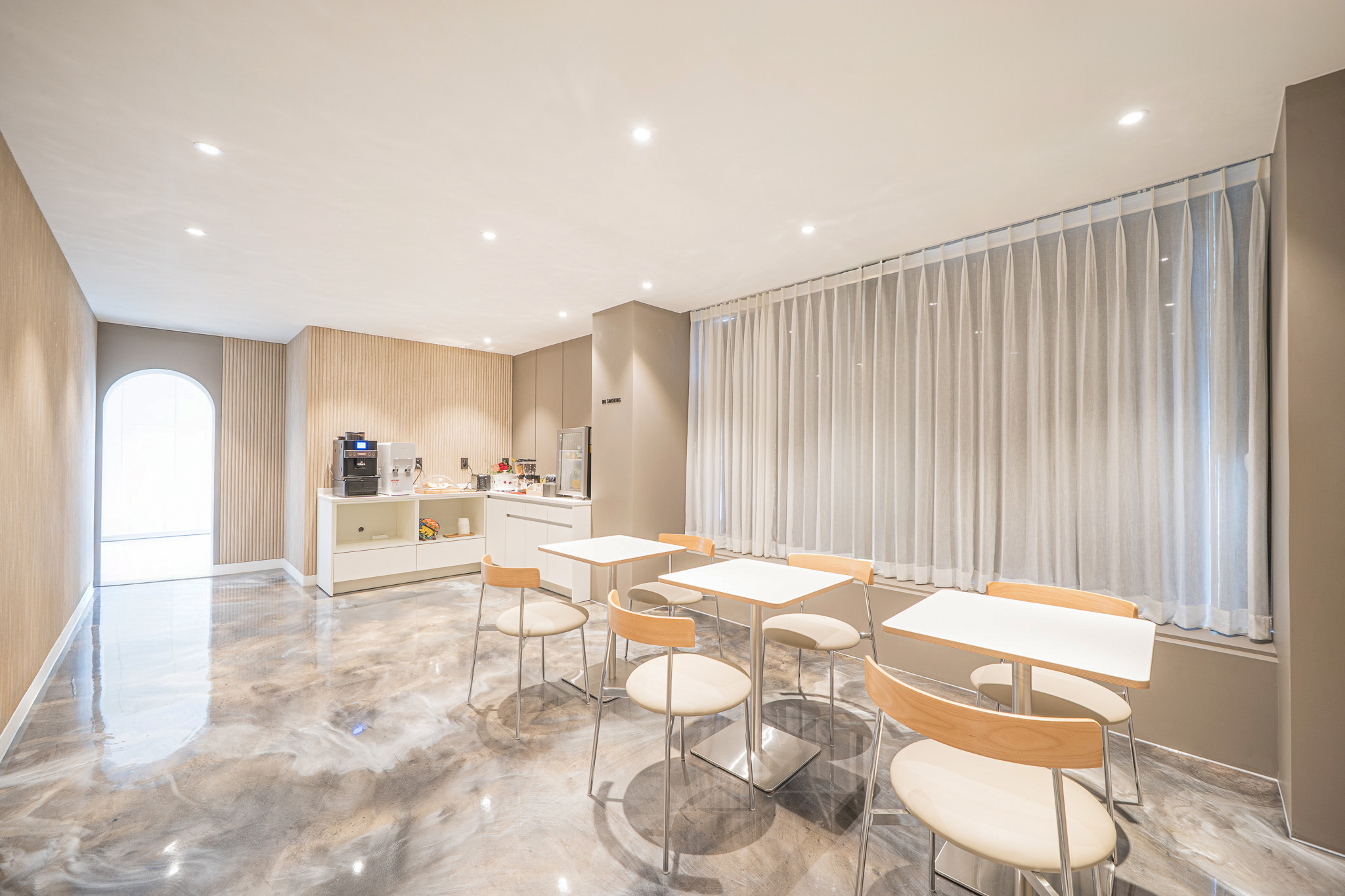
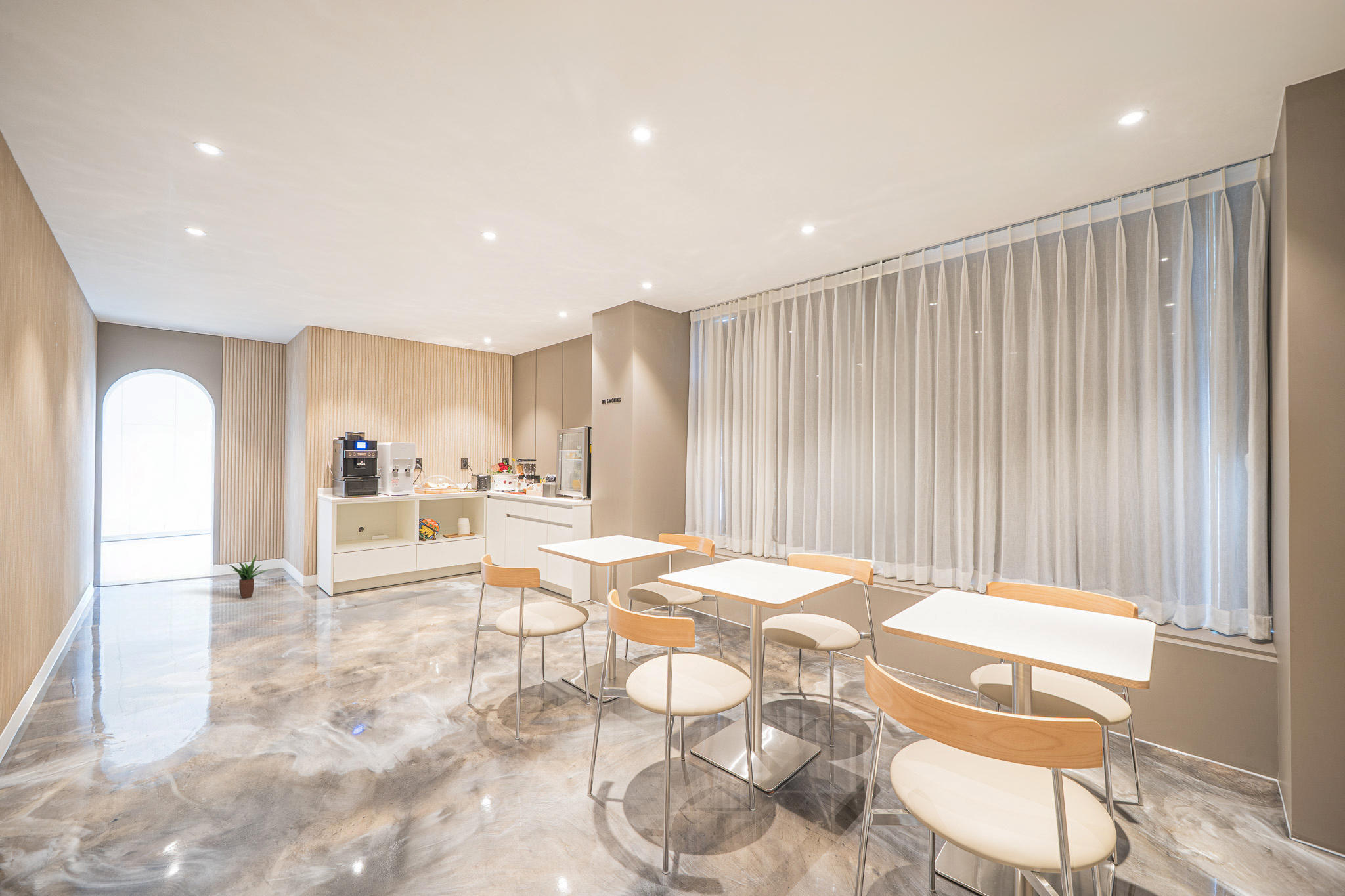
+ potted plant [227,554,271,599]
